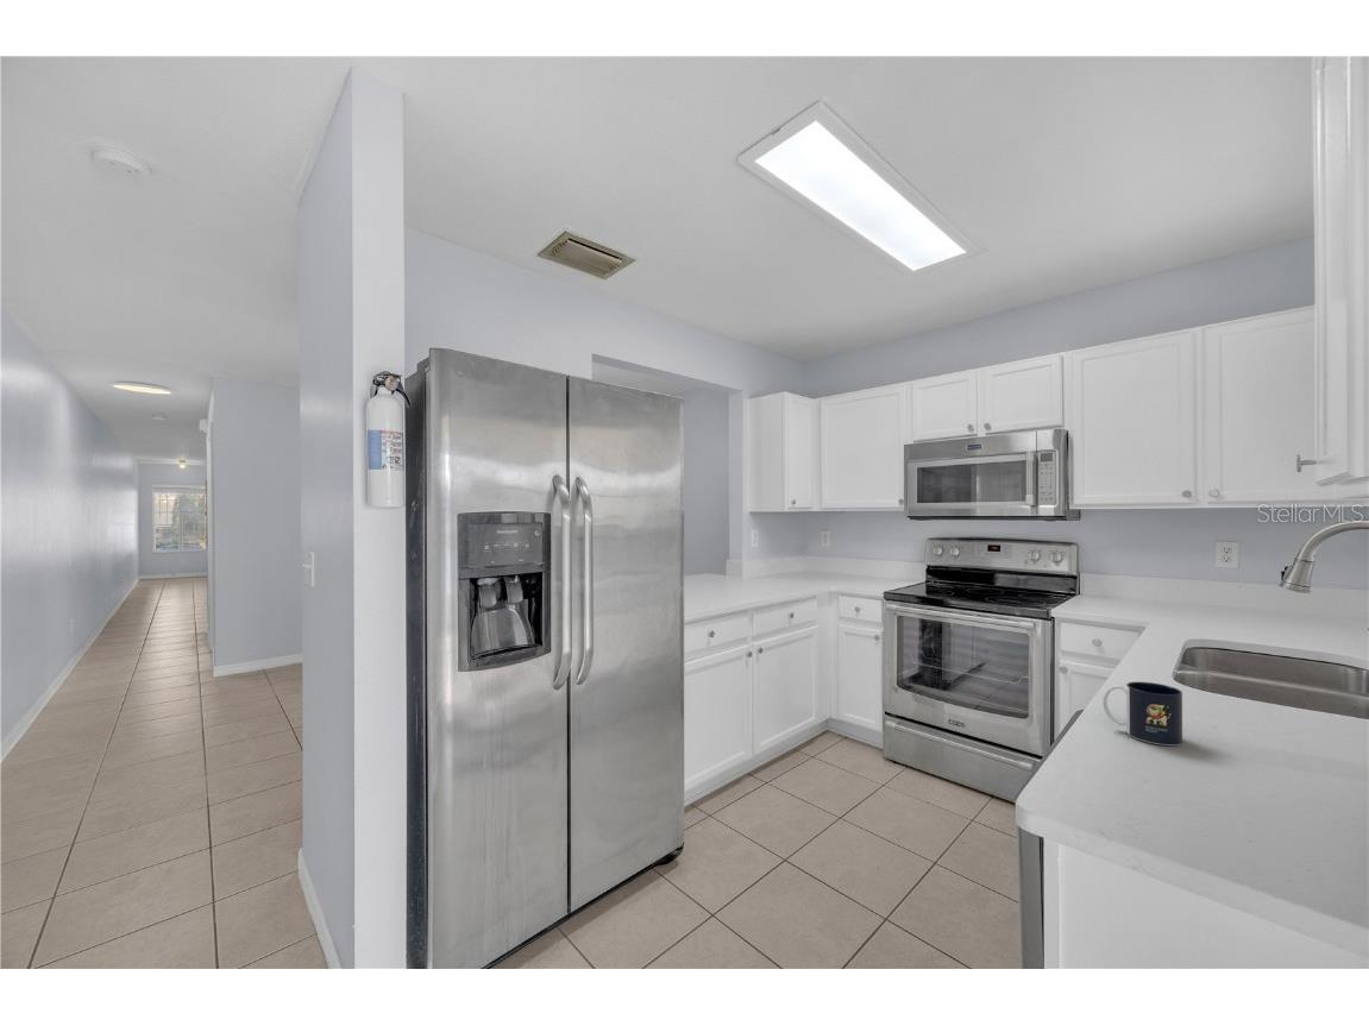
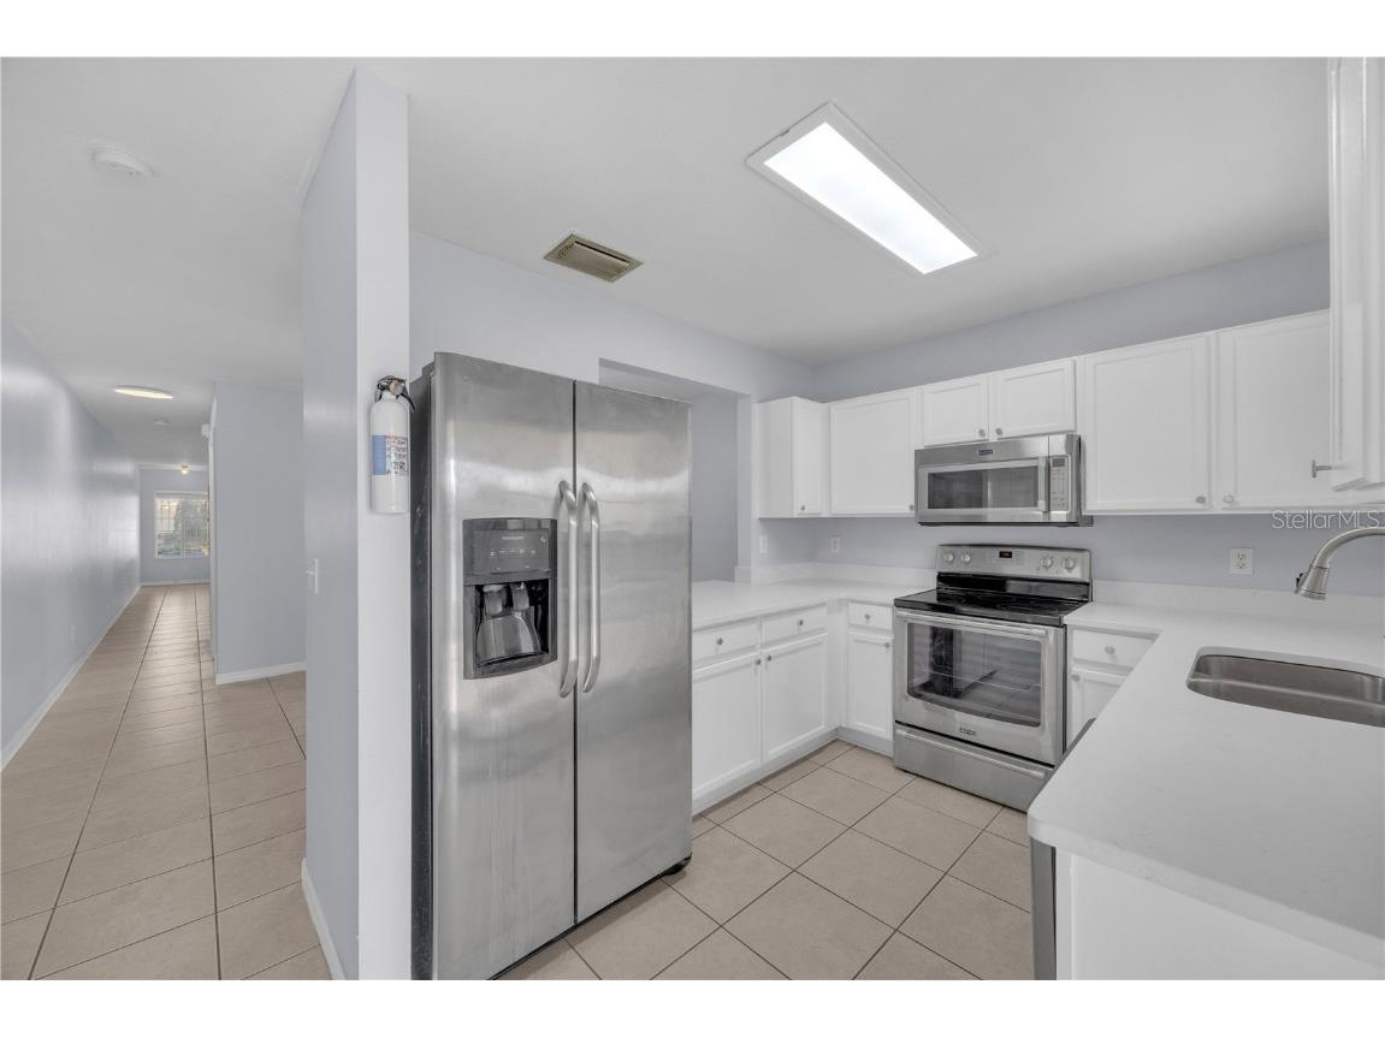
- mug [1101,681,1183,747]
